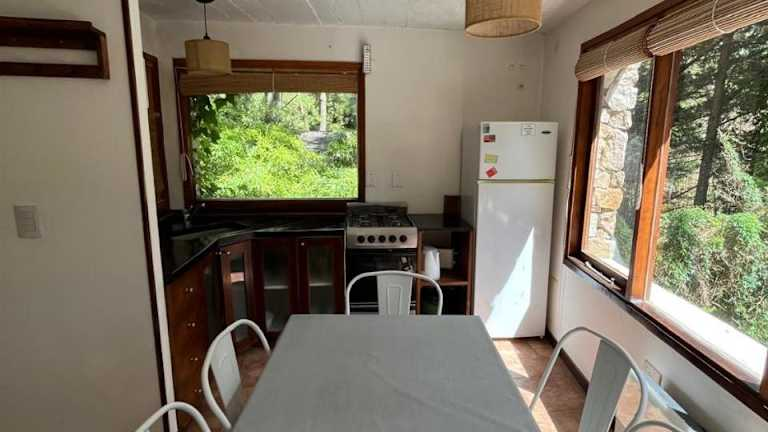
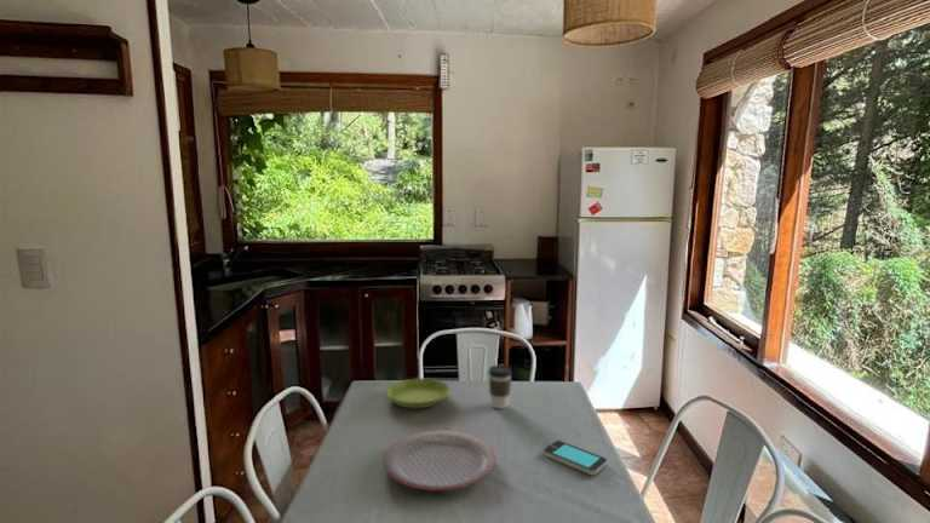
+ plate [383,429,496,492]
+ coffee cup [487,363,513,410]
+ saucer [385,378,452,409]
+ smartphone [542,439,608,476]
